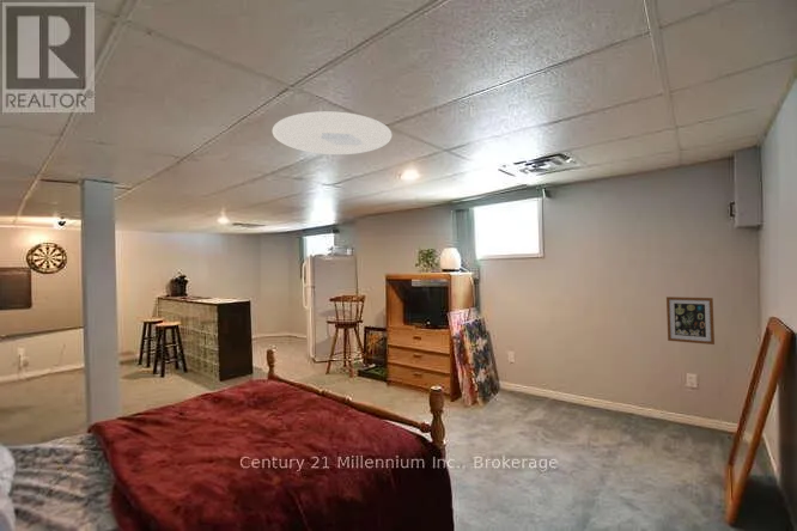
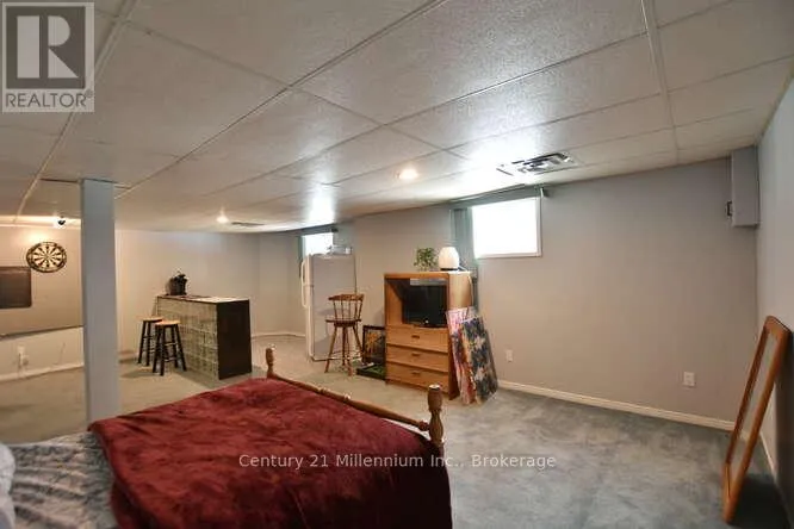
- ceiling light [272,110,393,155]
- wall art [665,295,716,346]
